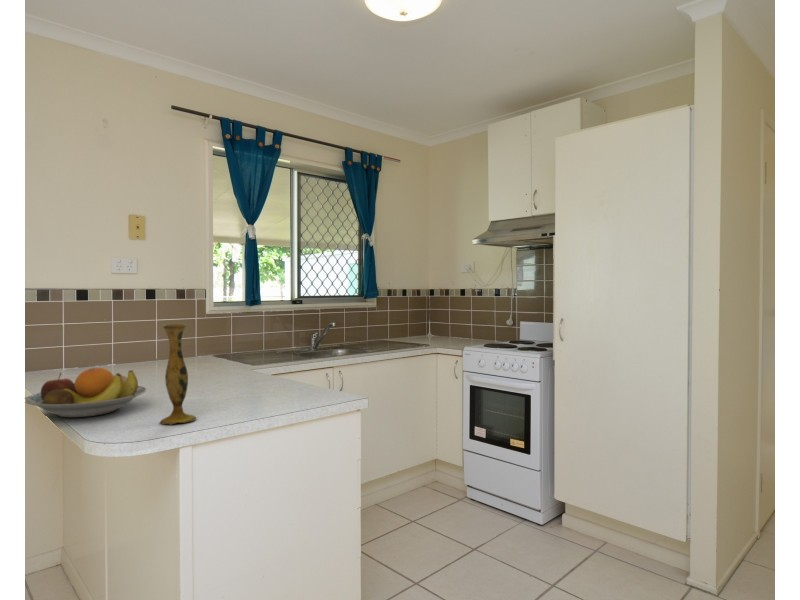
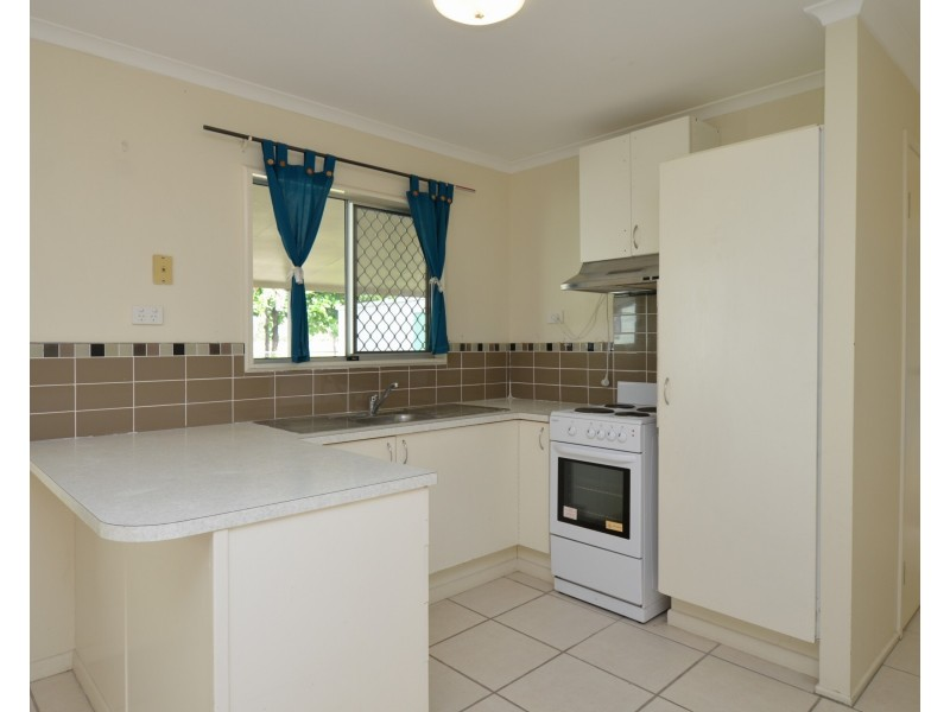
- vase [159,323,198,425]
- fruit bowl [25,367,148,418]
